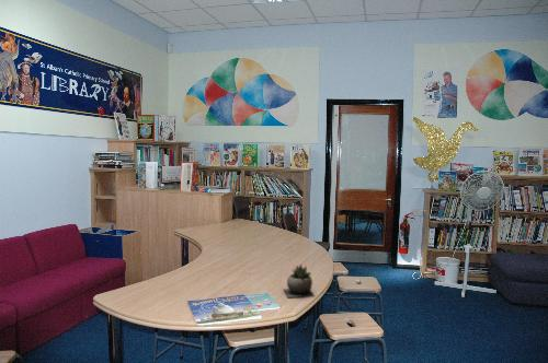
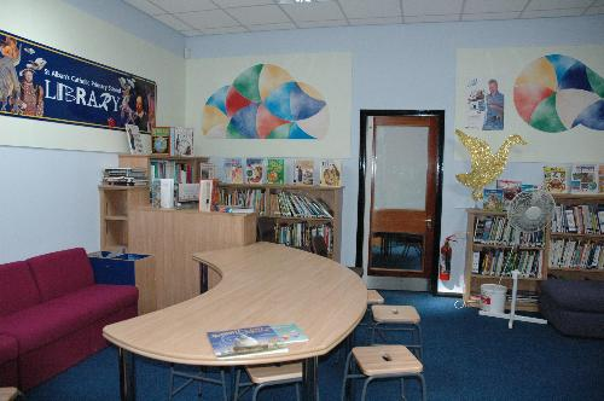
- succulent plant [282,262,316,298]
